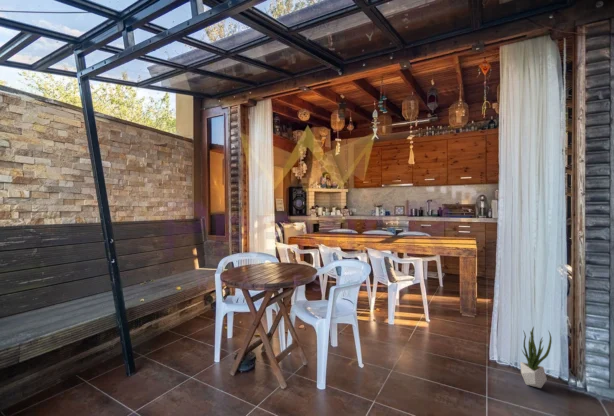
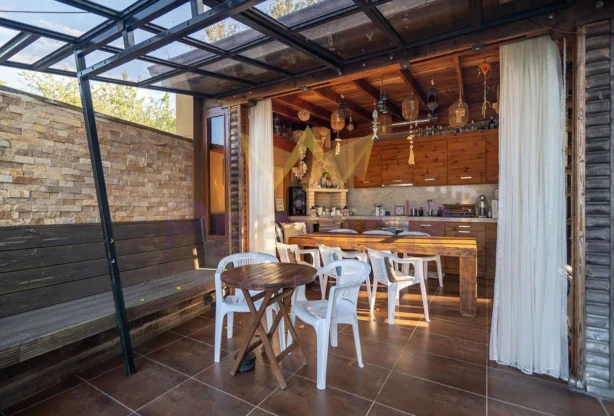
- potted plant [520,326,553,389]
